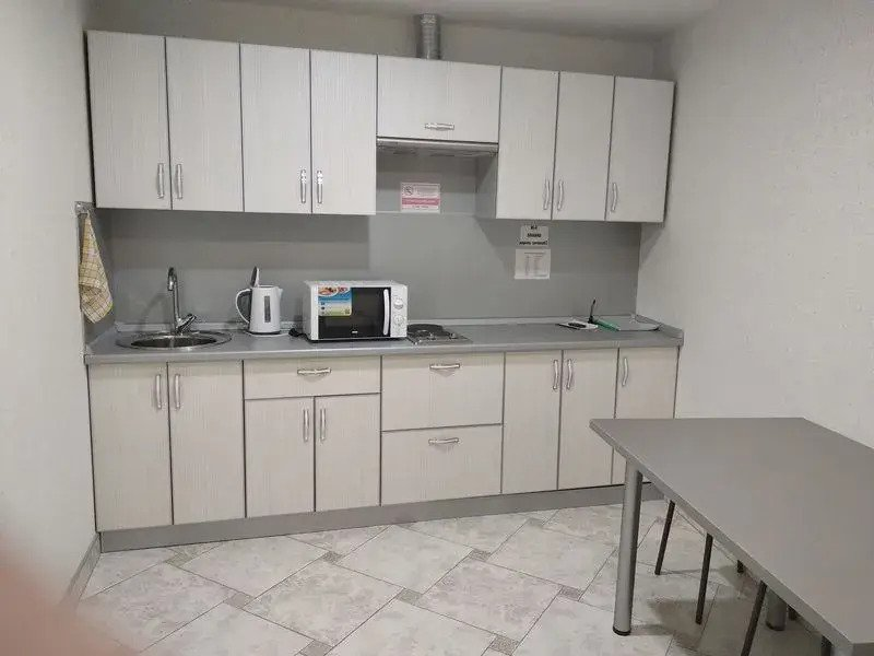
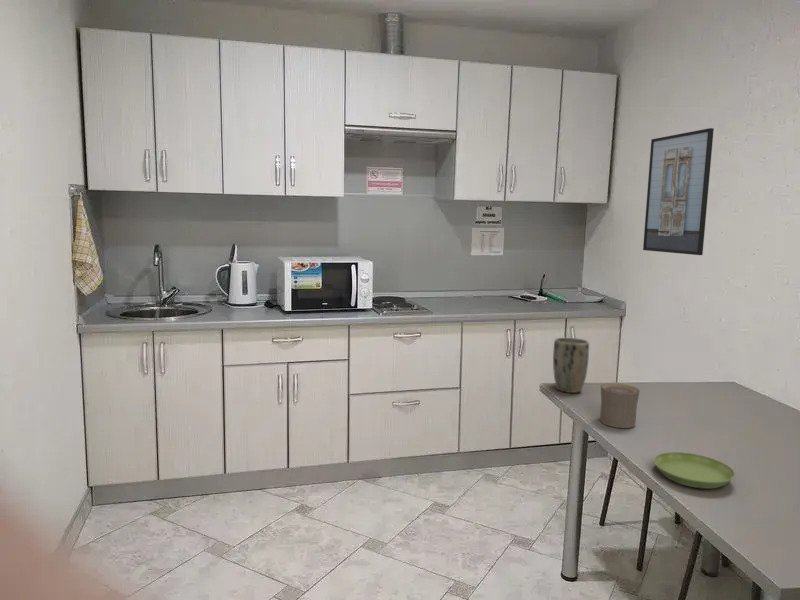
+ cup [599,383,641,429]
+ plant pot [552,336,590,394]
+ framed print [642,127,715,256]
+ saucer [653,451,736,490]
